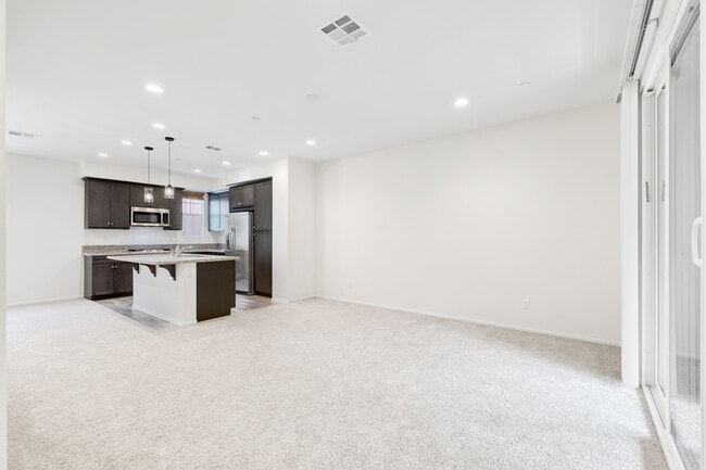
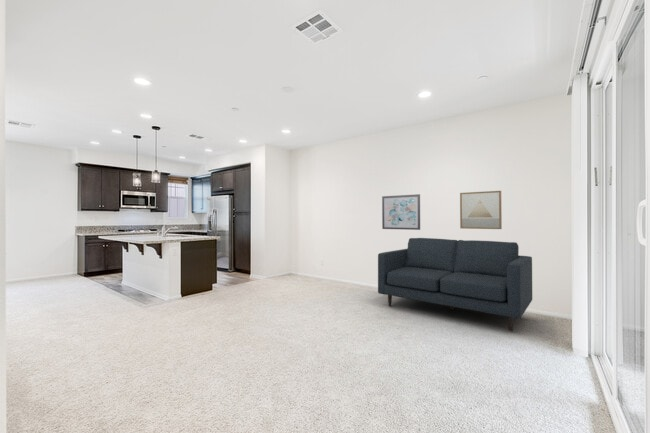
+ wall art [459,190,503,230]
+ sofa [377,237,533,332]
+ wall art [381,193,421,231]
